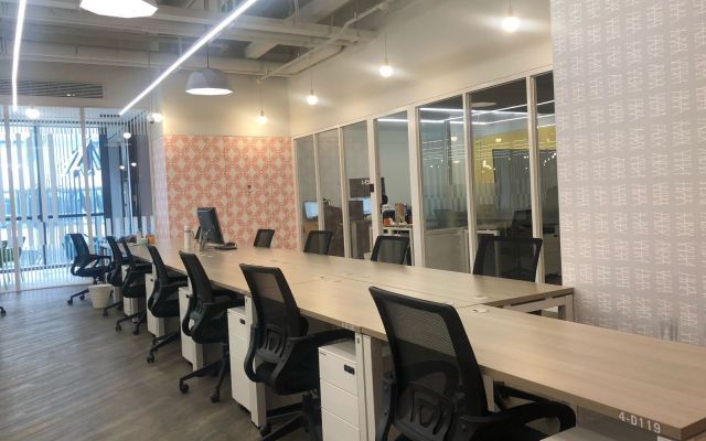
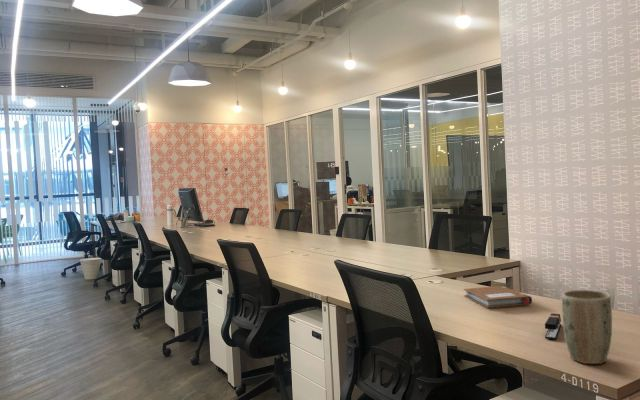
+ notebook [463,285,533,309]
+ plant pot [561,289,613,365]
+ stapler [544,312,562,340]
